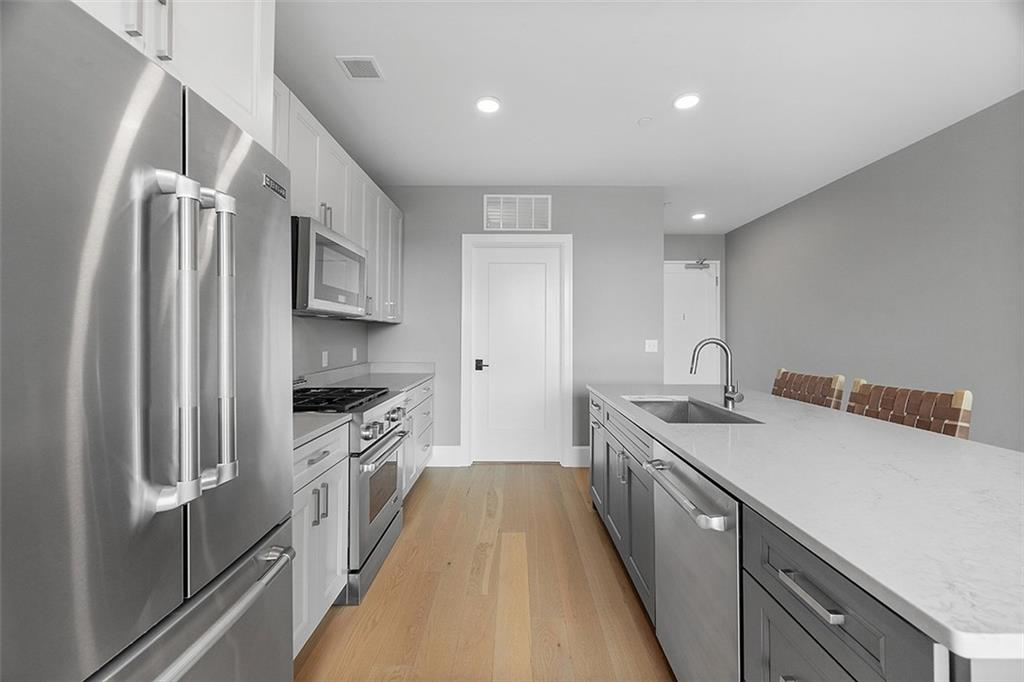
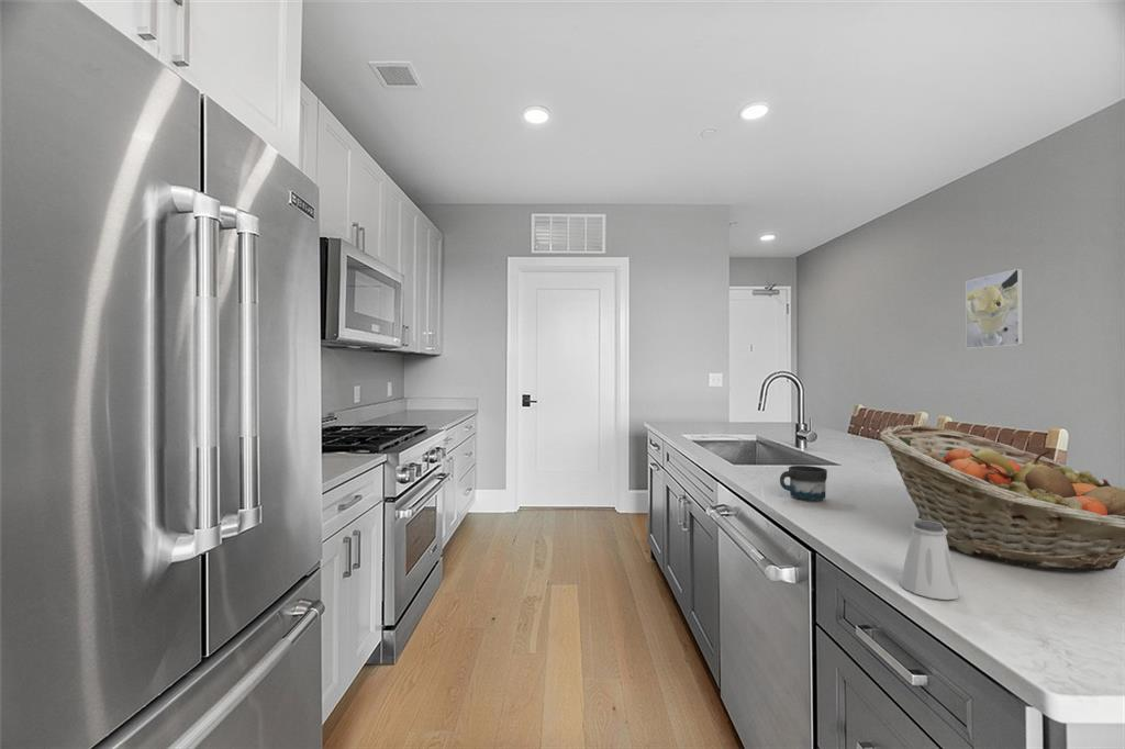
+ saltshaker [899,519,961,601]
+ fruit basket [879,424,1125,572]
+ mug [779,465,828,502]
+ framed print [965,268,1024,349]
